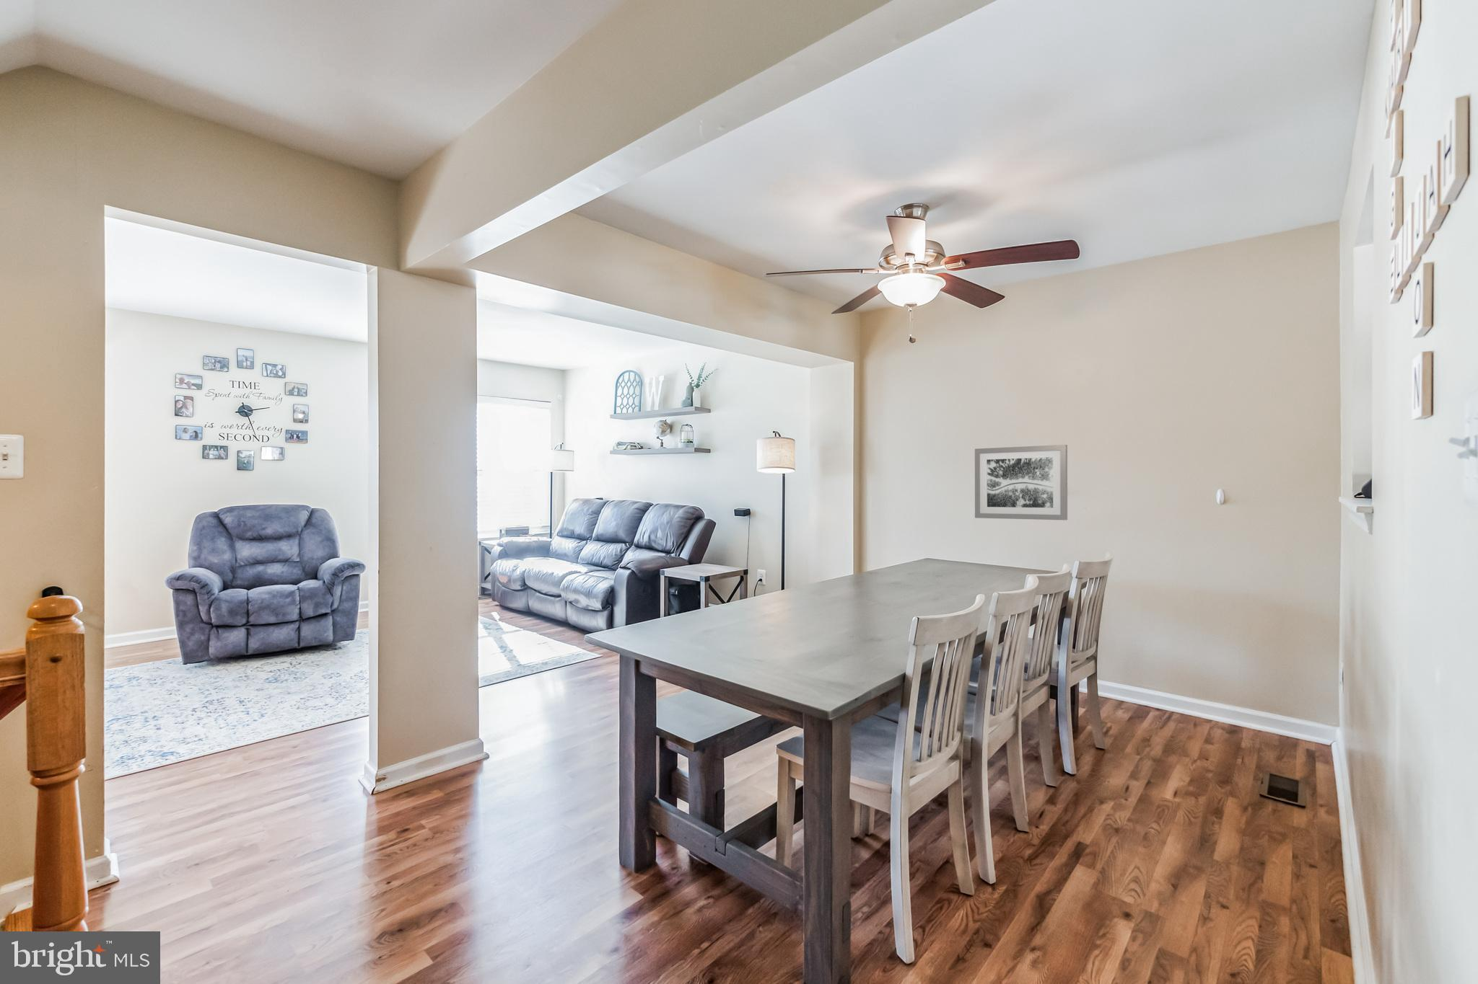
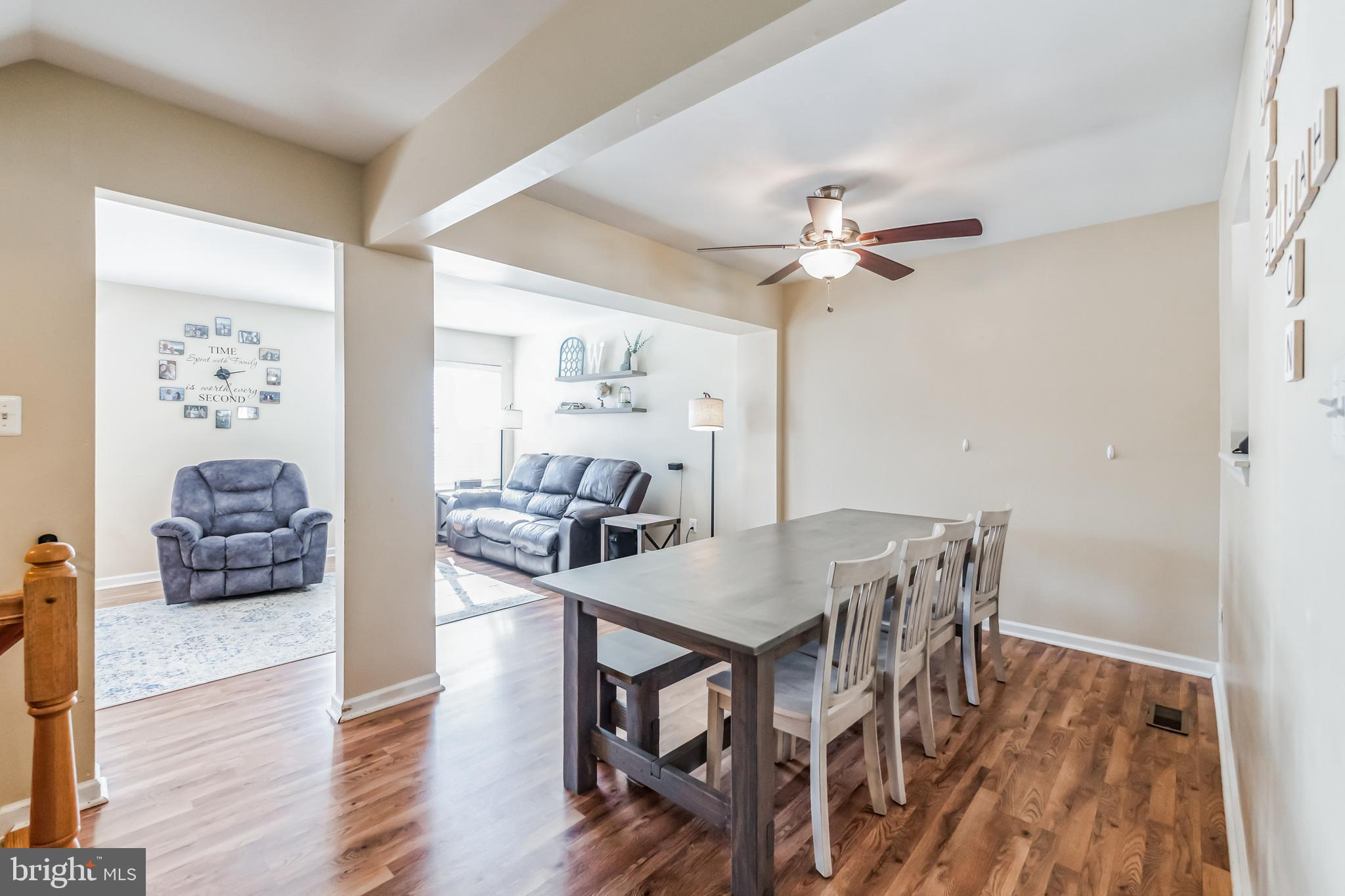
- wall art [975,444,1068,522]
